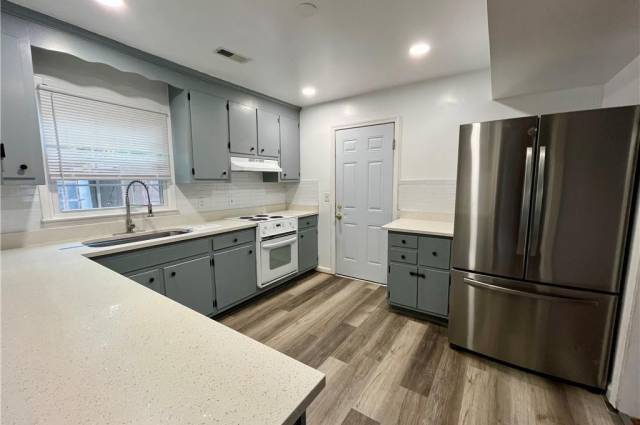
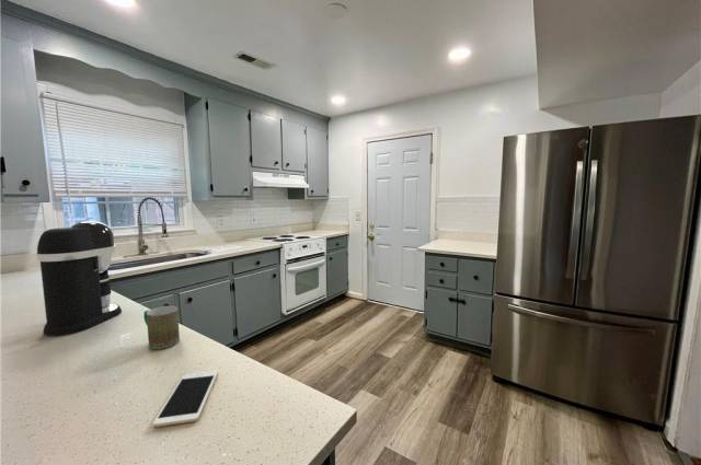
+ mug [142,305,181,350]
+ cell phone [151,370,219,428]
+ coffee maker [35,220,123,337]
